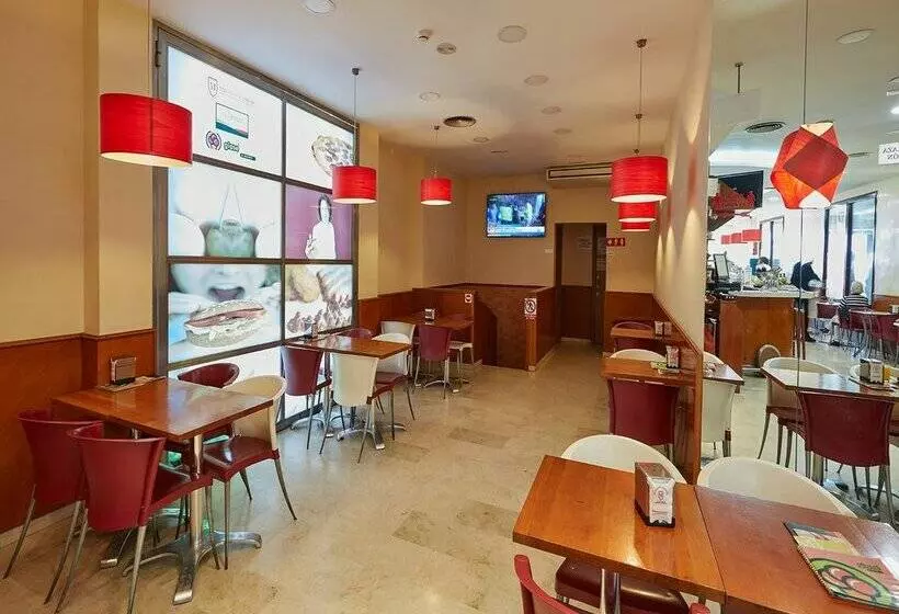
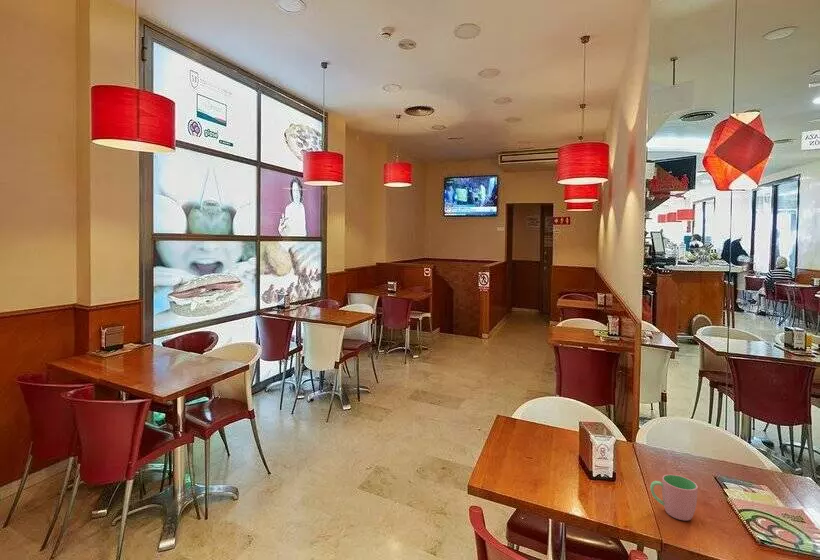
+ cup [649,473,699,521]
